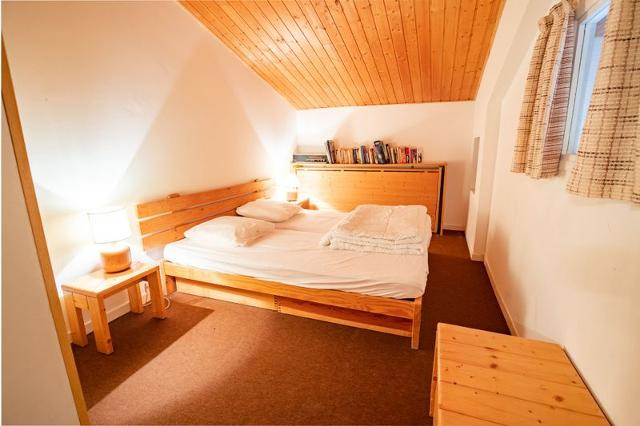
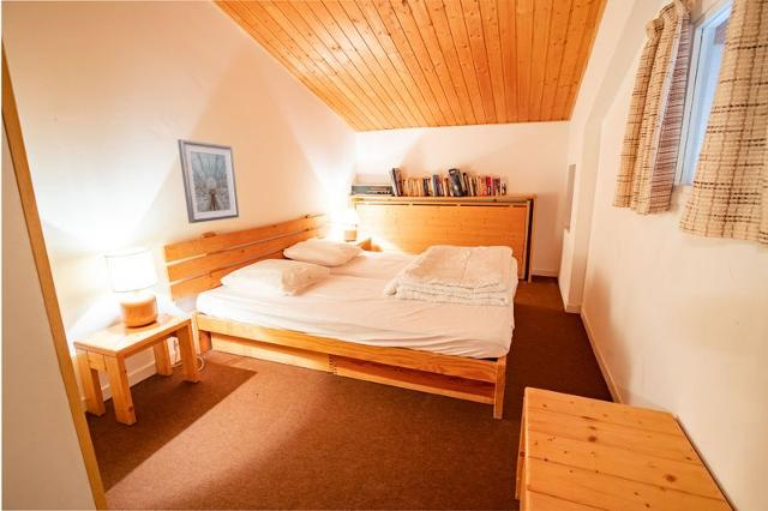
+ picture frame [176,138,240,224]
